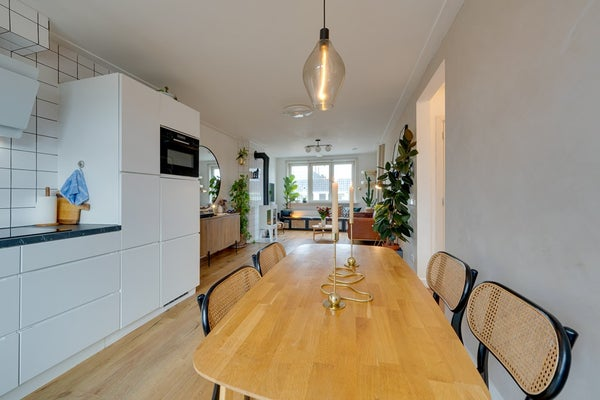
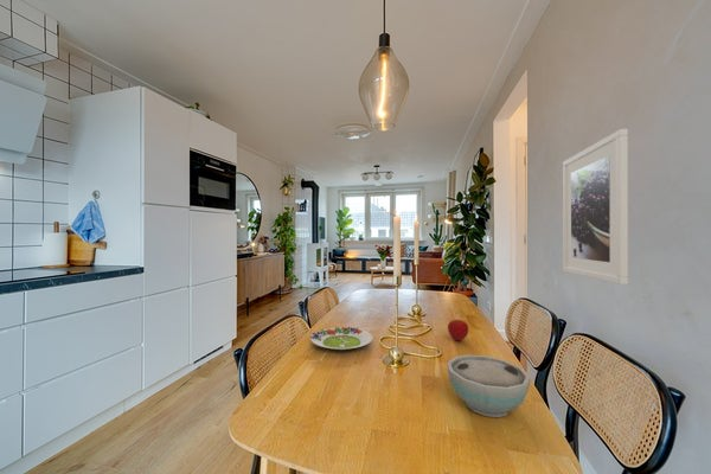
+ bowl [447,353,531,418]
+ apple [447,319,469,342]
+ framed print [562,128,629,286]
+ salad plate [309,326,373,351]
